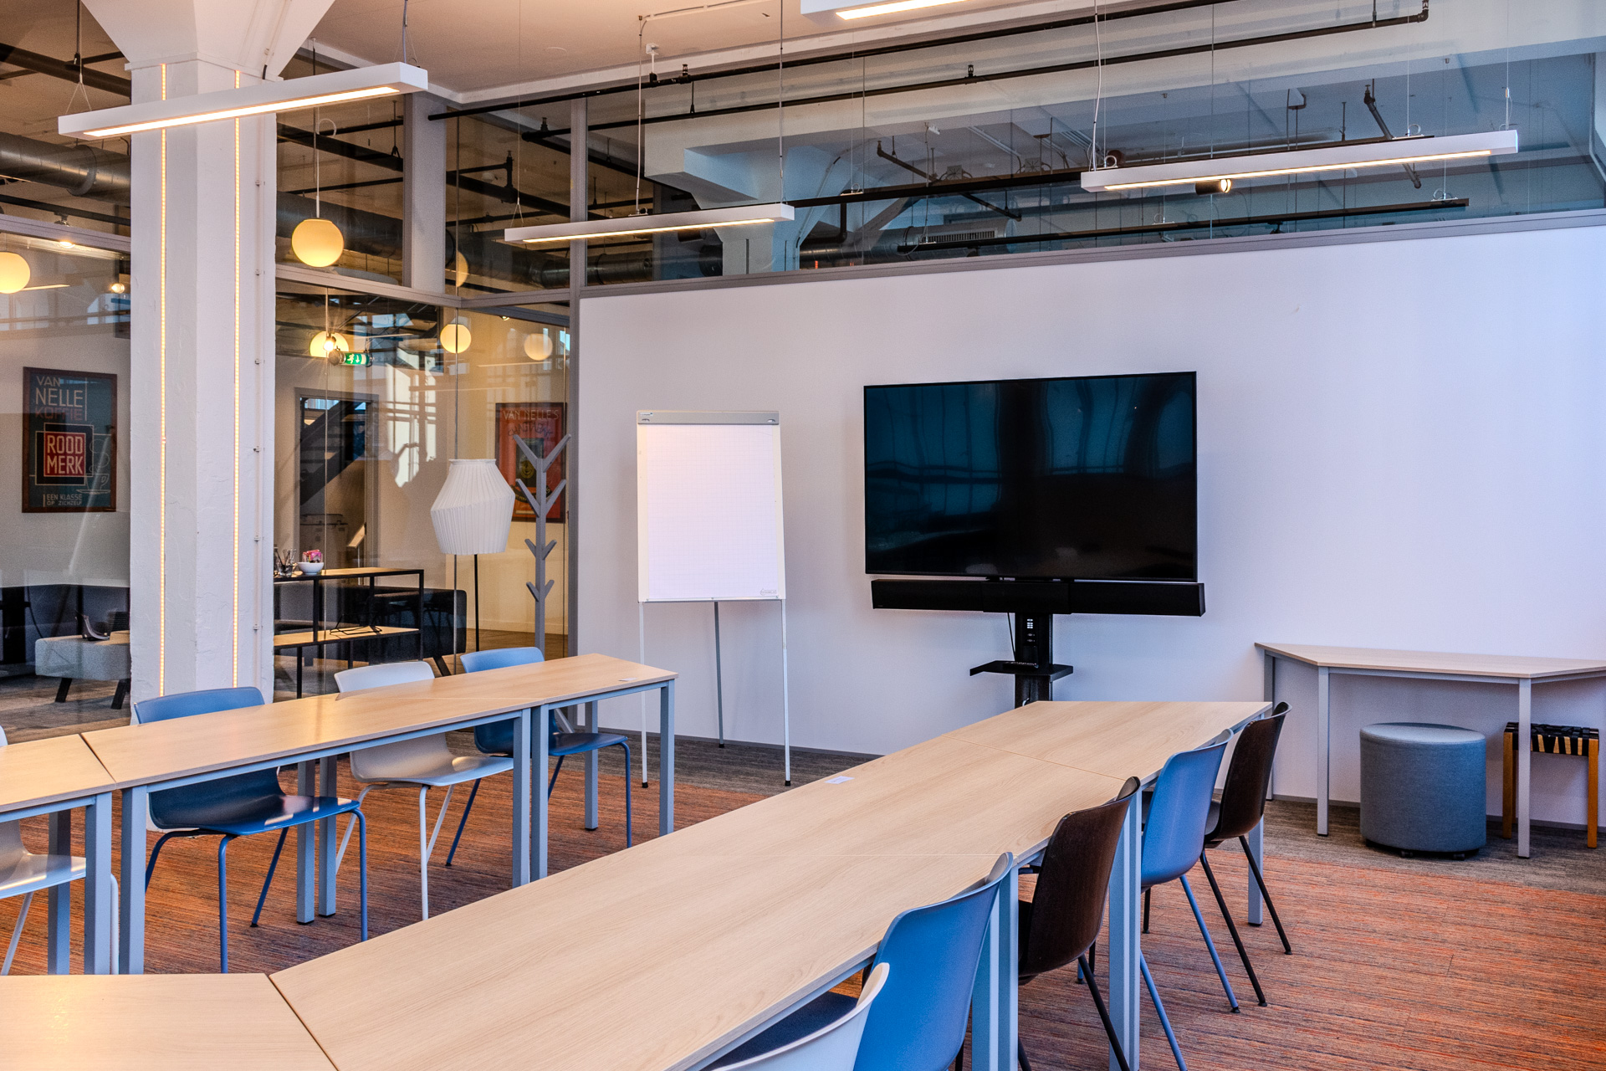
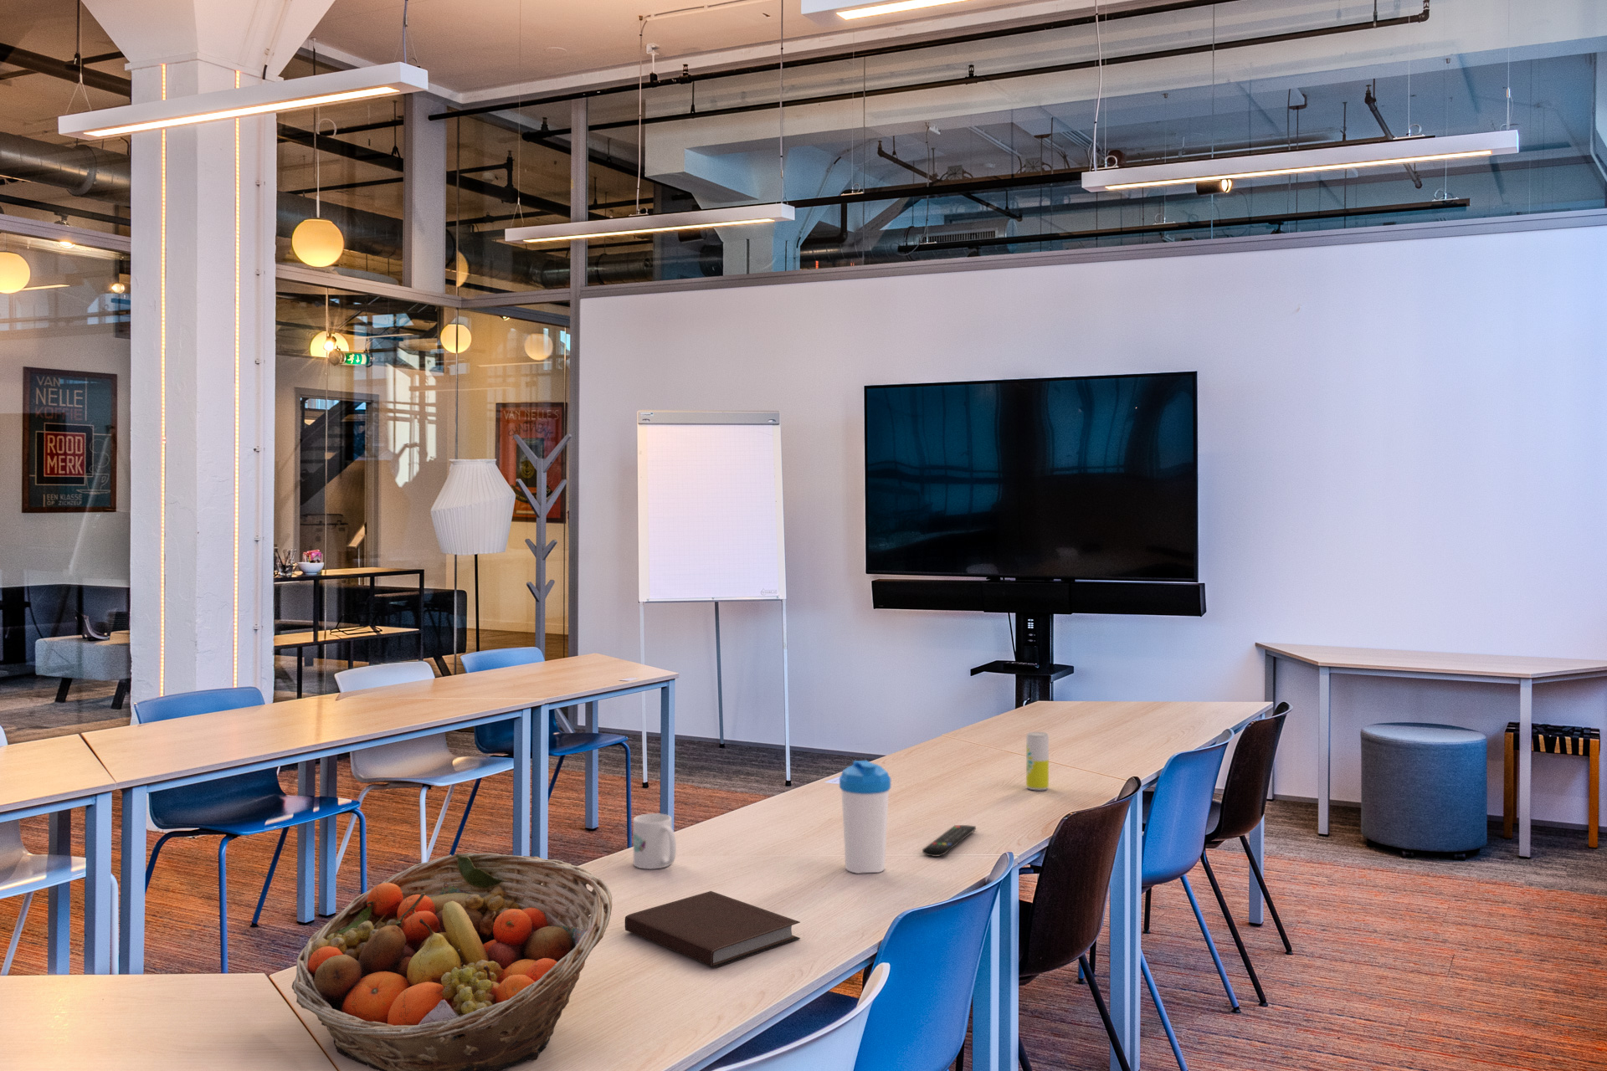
+ fruit basket [292,852,612,1071]
+ notebook [624,891,801,968]
+ remote control [922,824,977,857]
+ water bottle [838,760,891,874]
+ beverage can [1026,732,1050,791]
+ mug [633,813,677,870]
